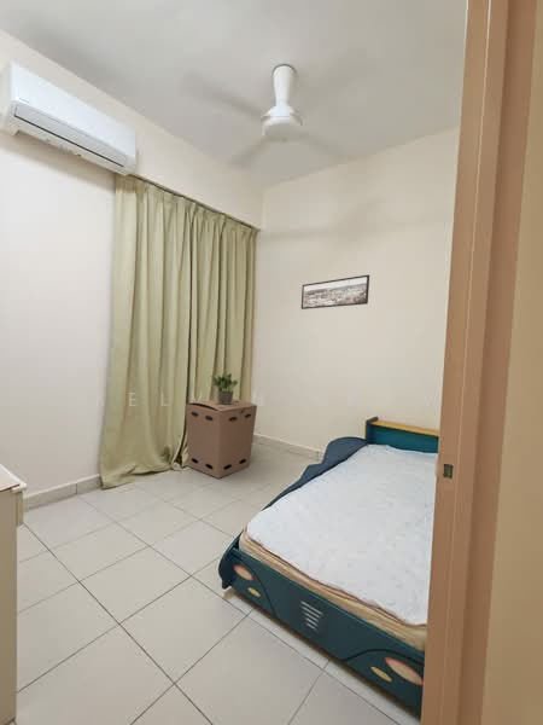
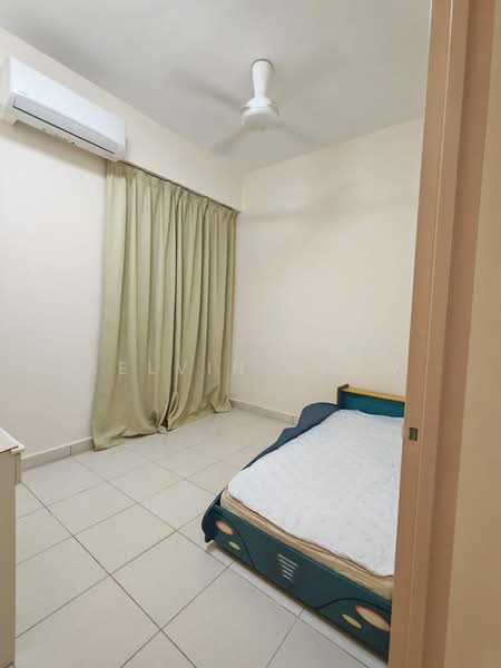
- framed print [300,274,370,311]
- cardboard box [185,398,258,480]
- potted plant [210,370,241,404]
